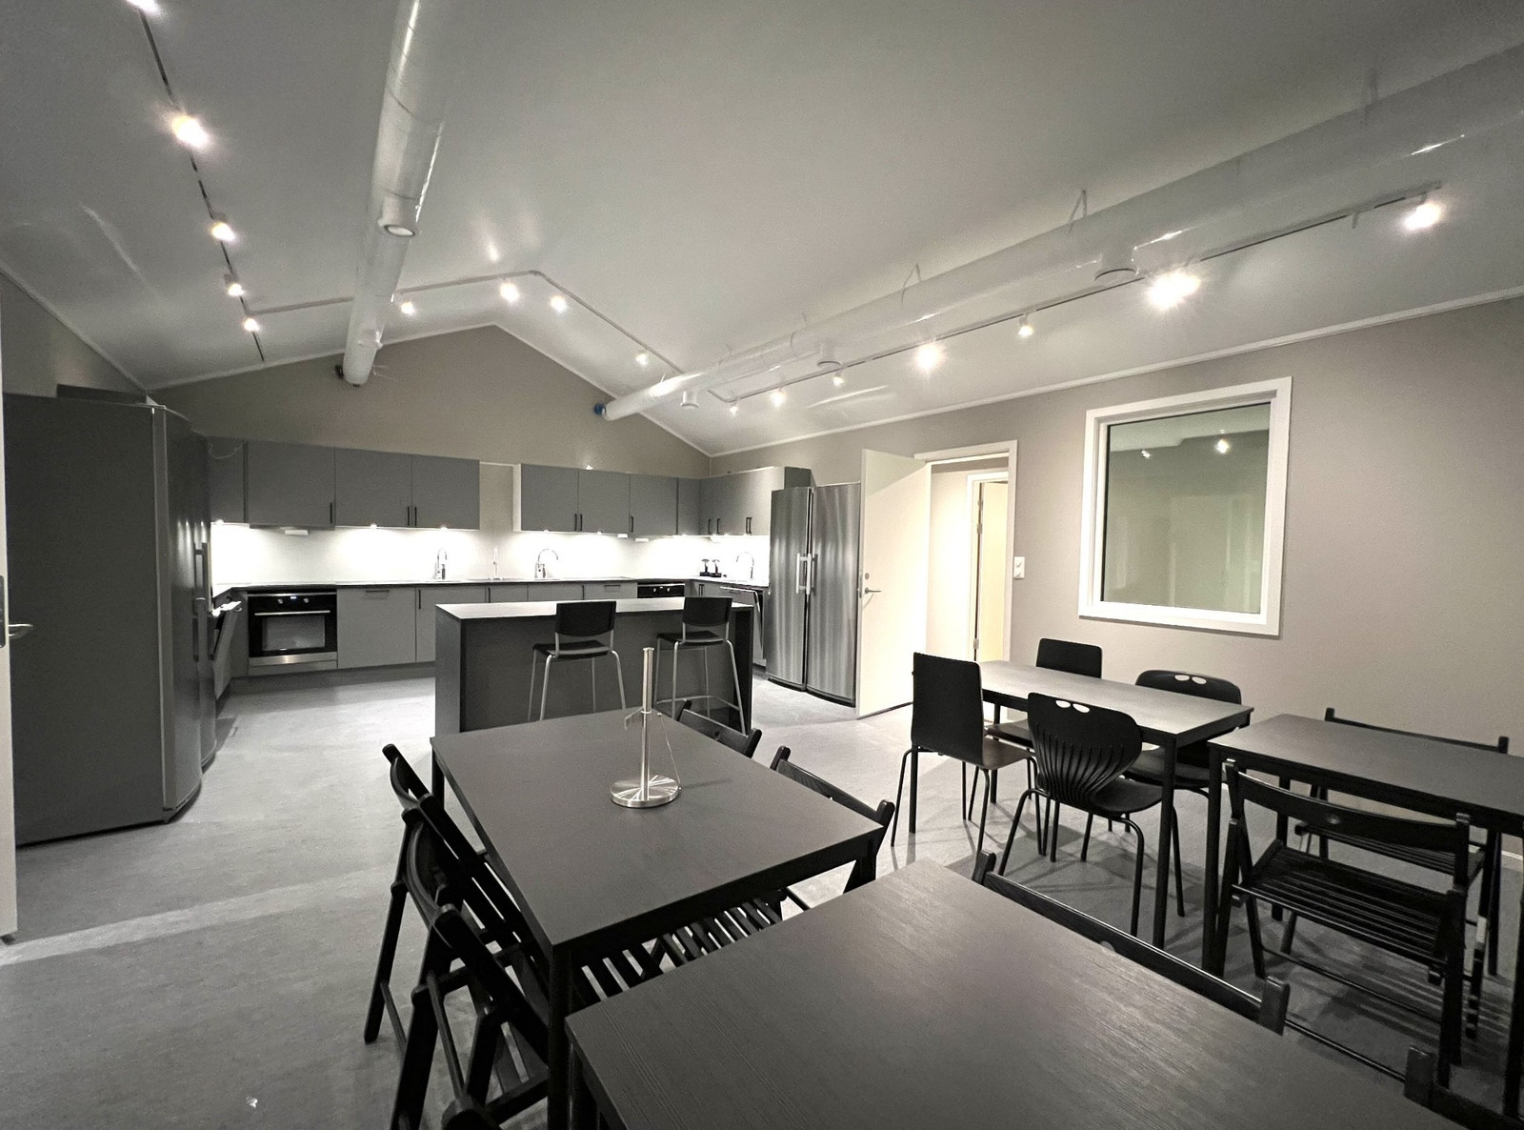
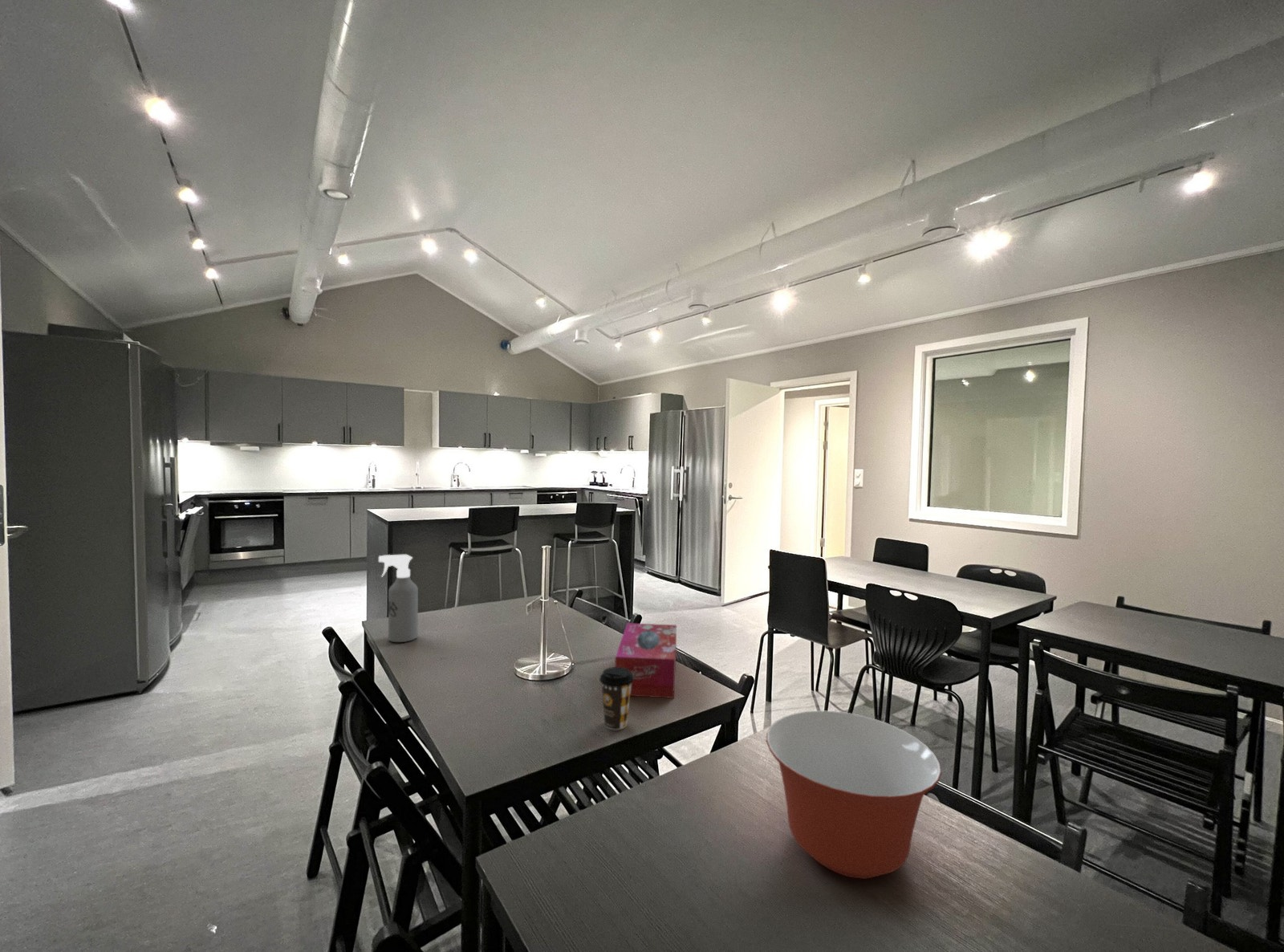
+ mixing bowl [766,710,942,880]
+ spray bottle [378,554,419,643]
+ tissue box [614,622,677,699]
+ coffee cup [599,666,634,730]
